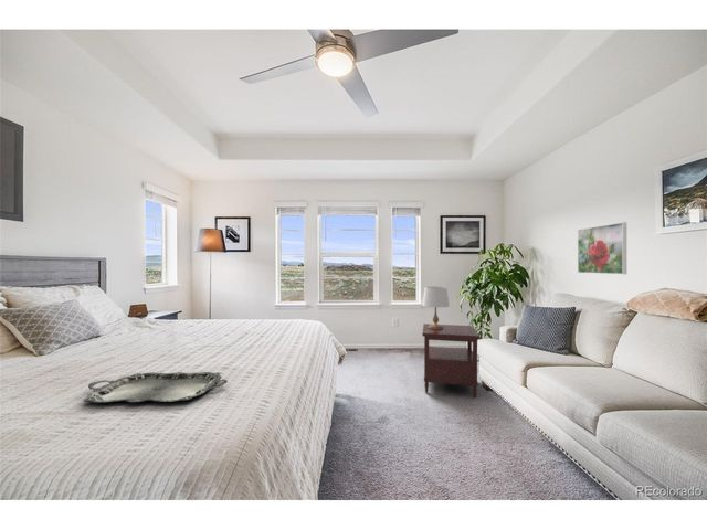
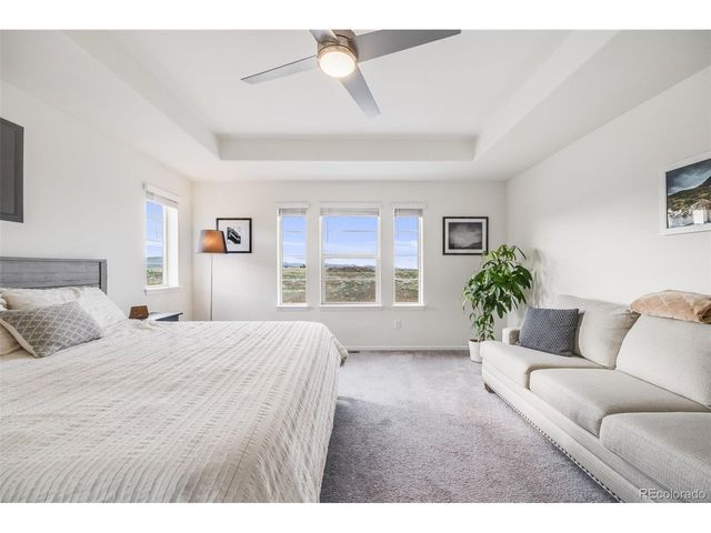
- serving tray [83,371,229,404]
- side table [421,322,481,399]
- table lamp [421,286,451,329]
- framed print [577,221,627,275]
